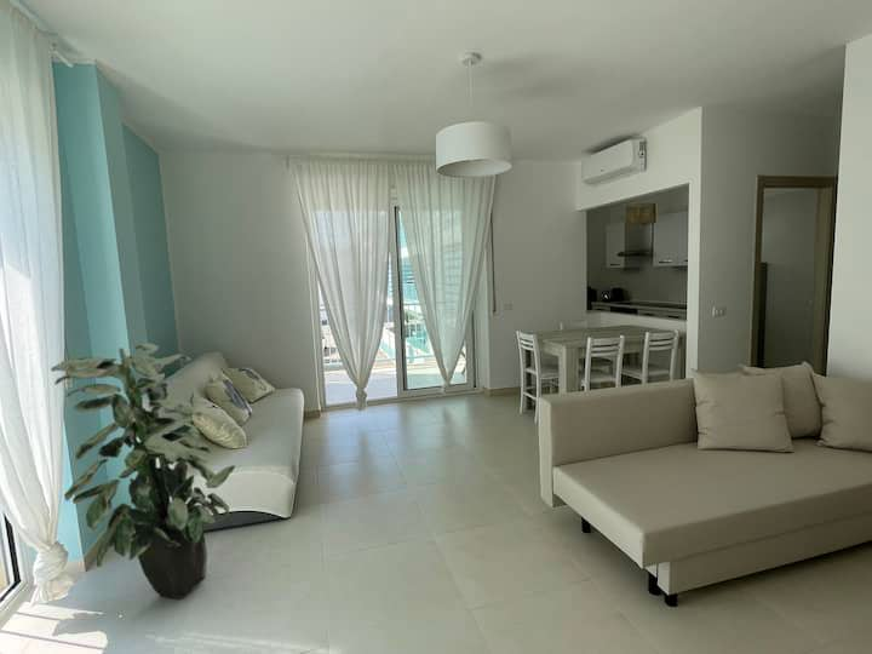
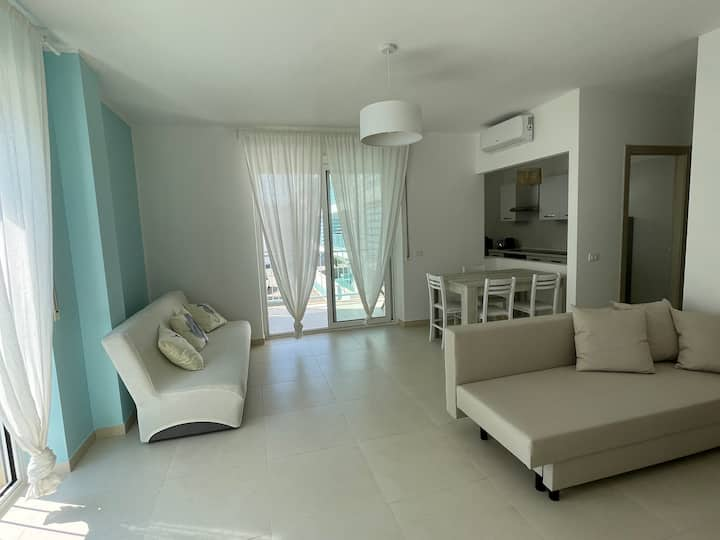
- indoor plant [50,342,236,600]
